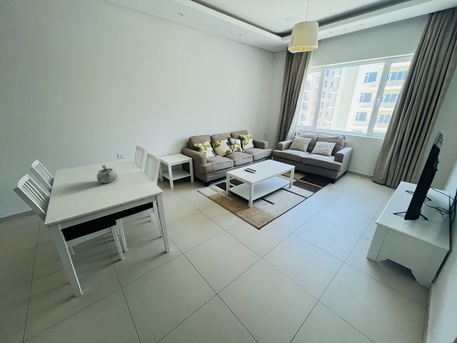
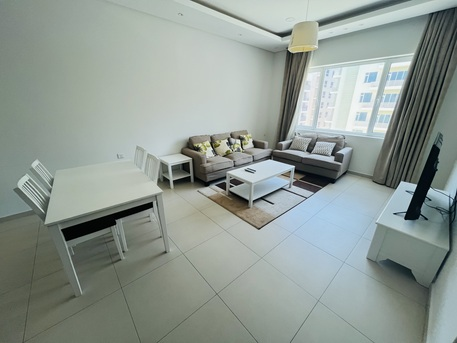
- decorative bowl [96,164,119,184]
